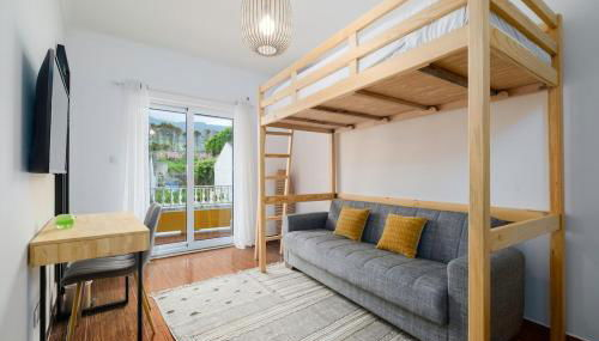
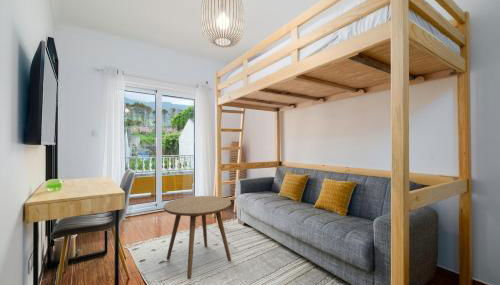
+ side table [163,195,232,280]
